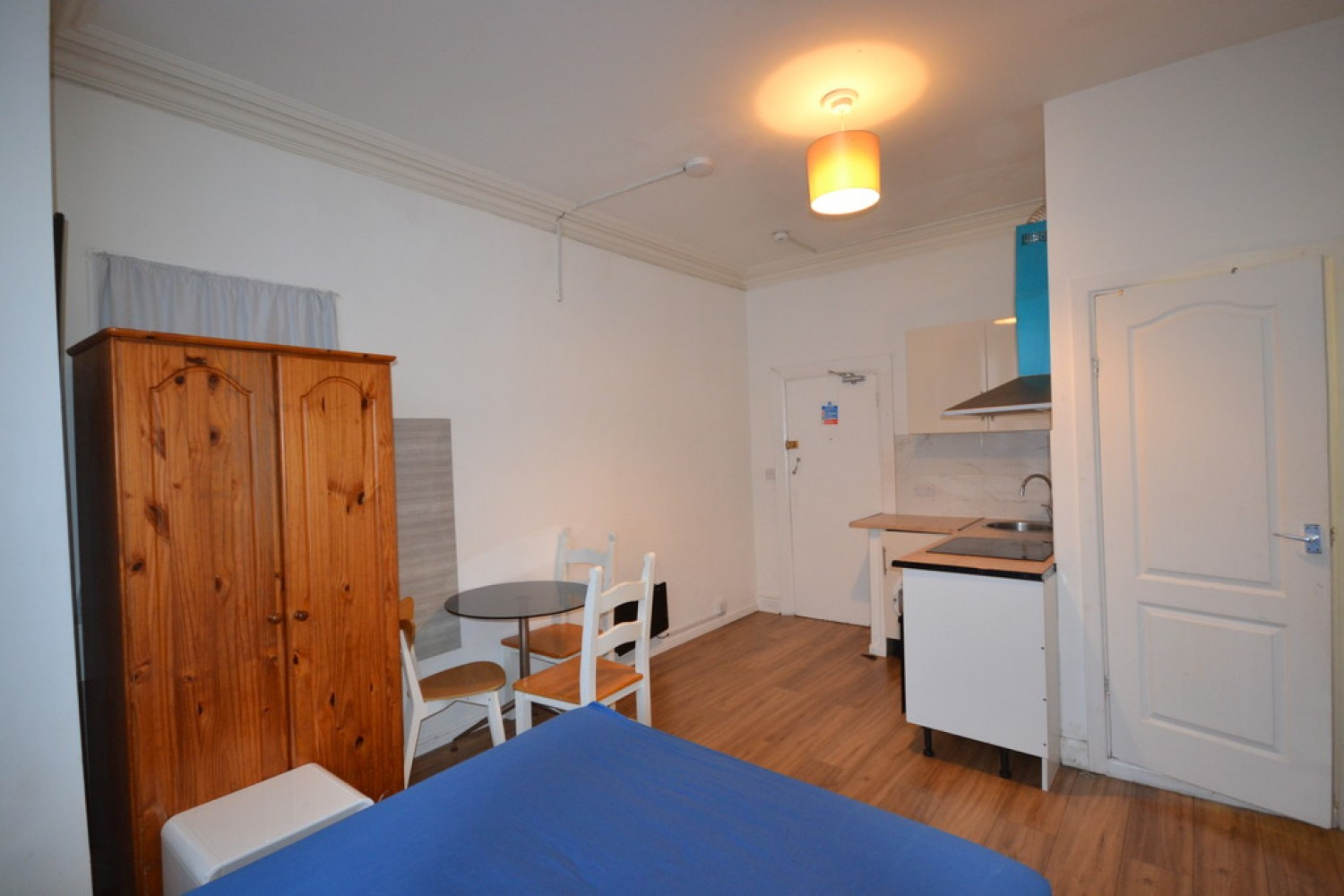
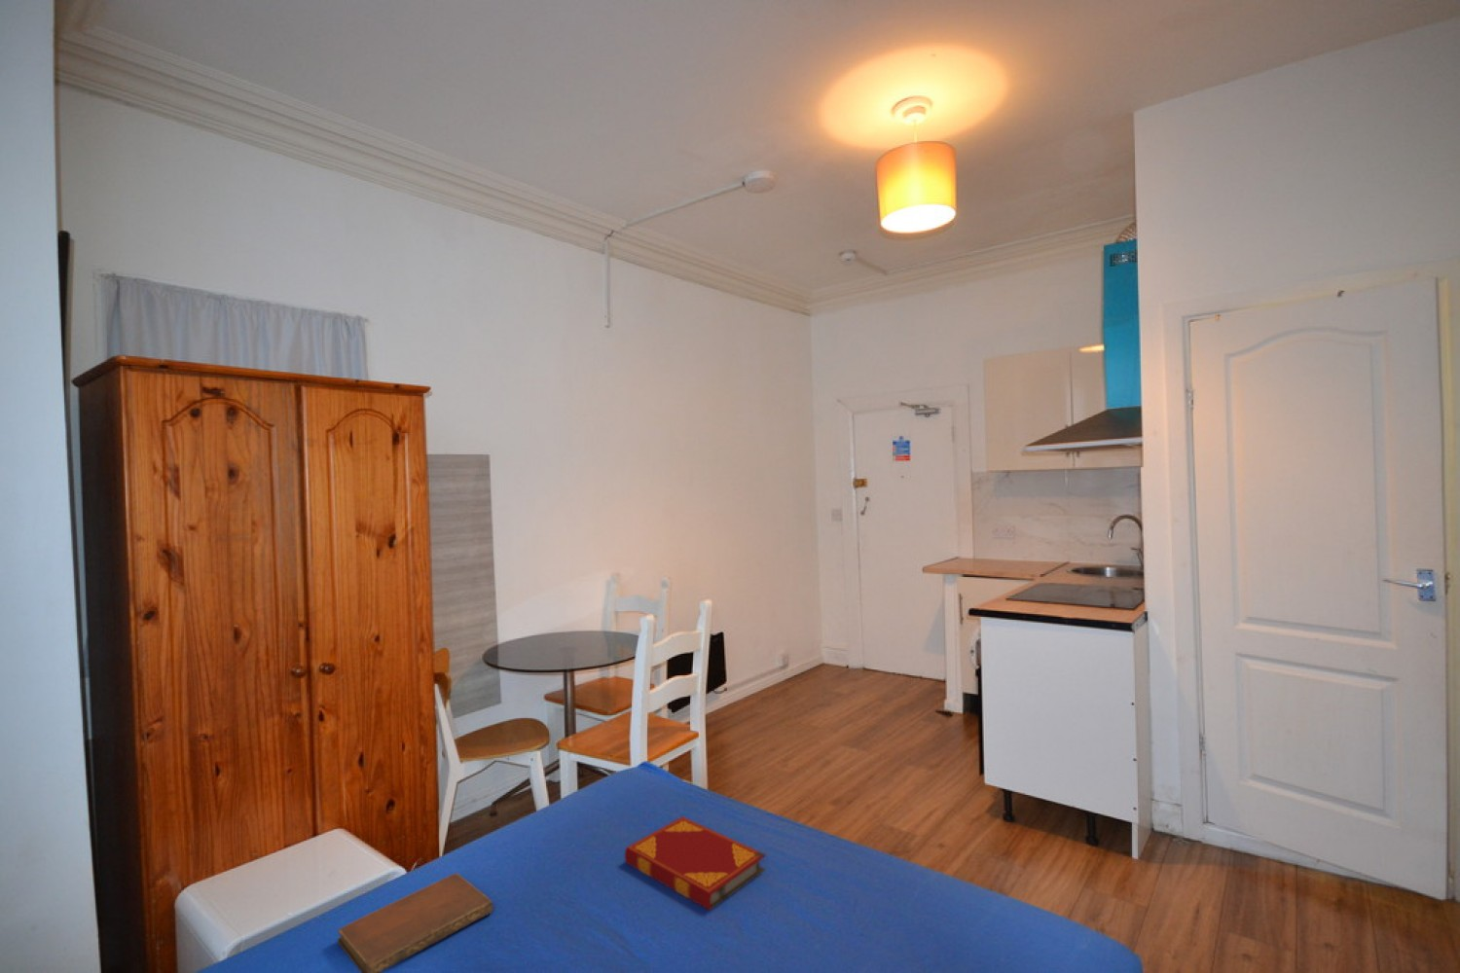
+ notebook [337,872,493,973]
+ hardback book [624,816,767,911]
